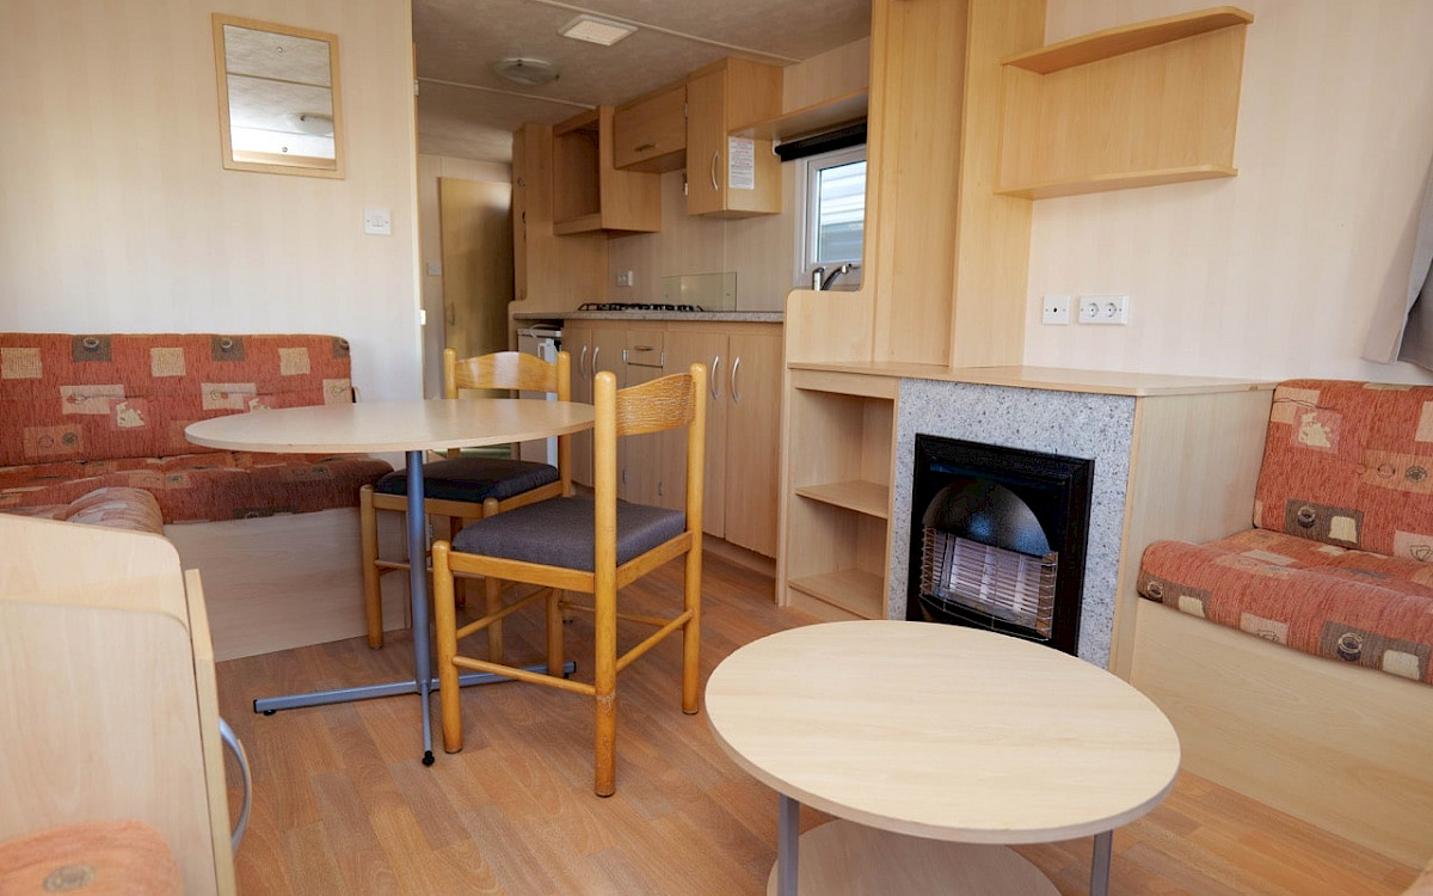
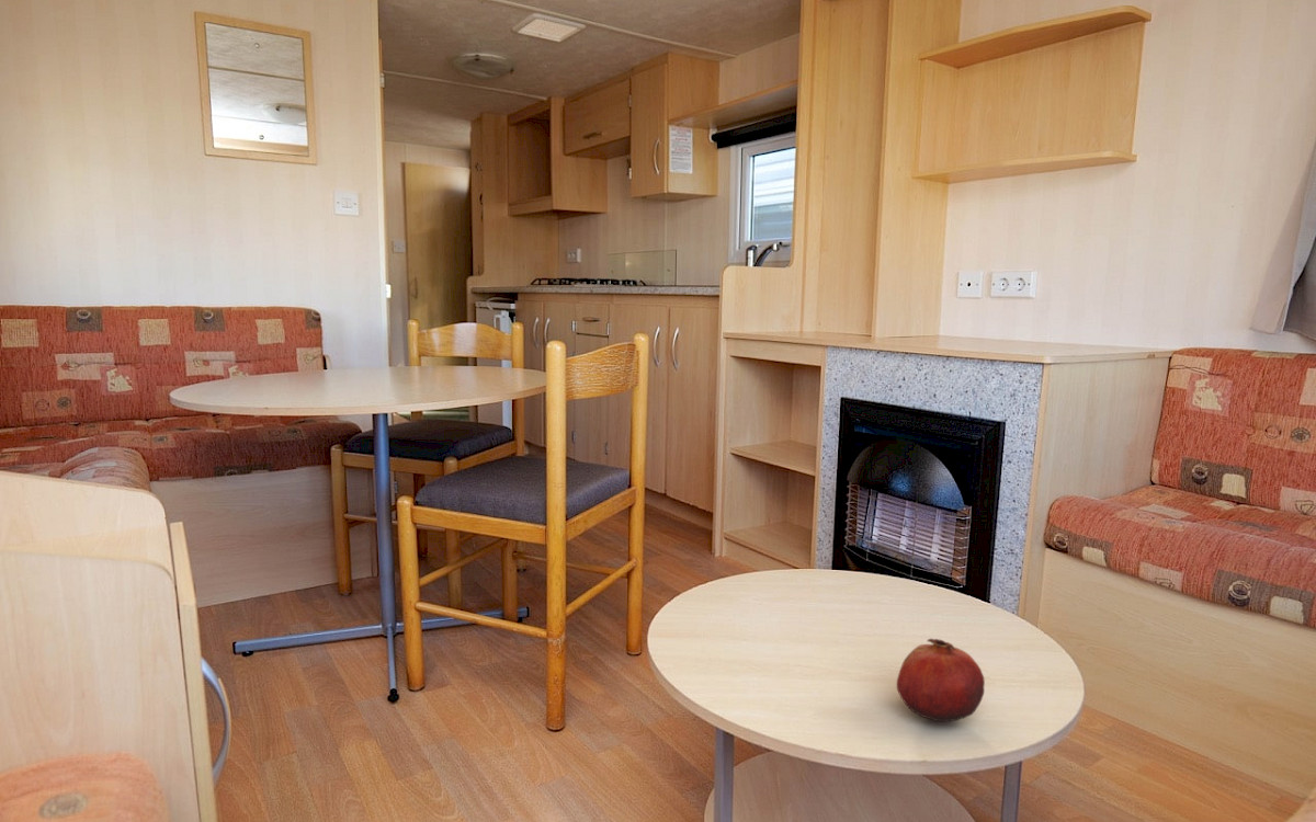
+ fruit [896,638,986,723]
